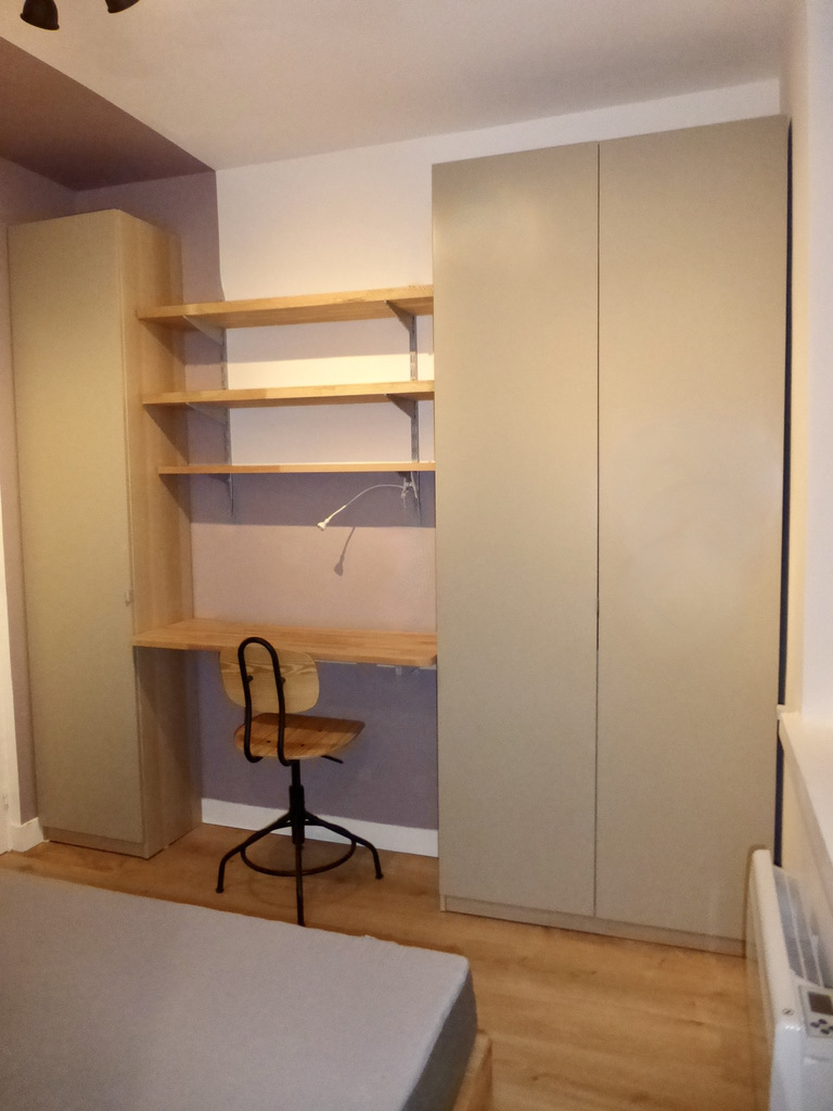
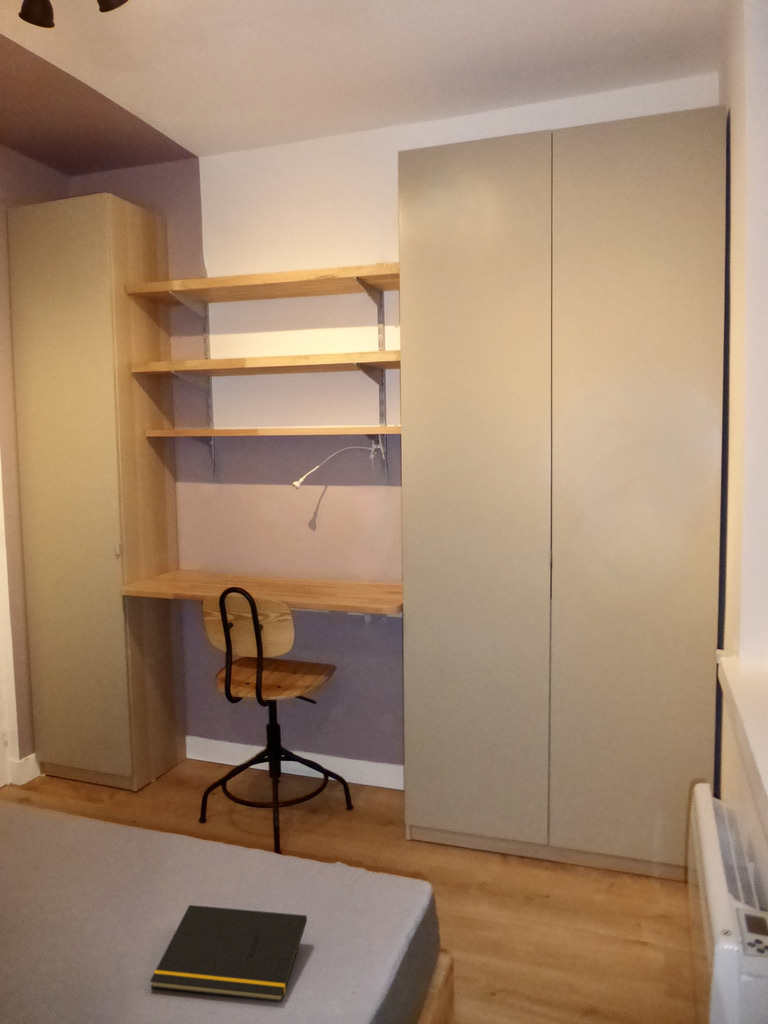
+ notepad [149,904,308,1003]
